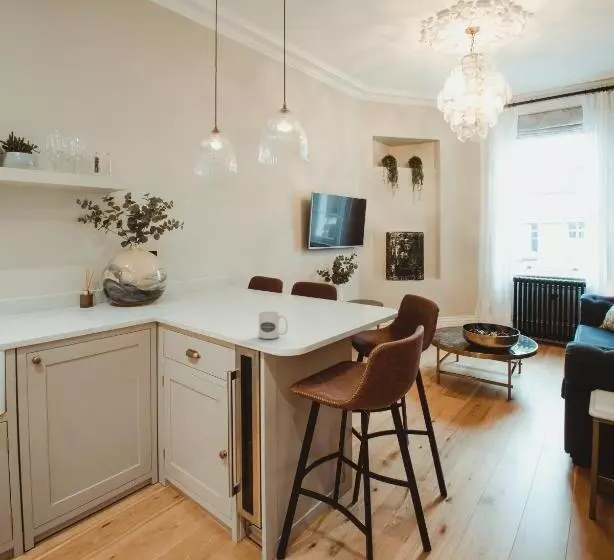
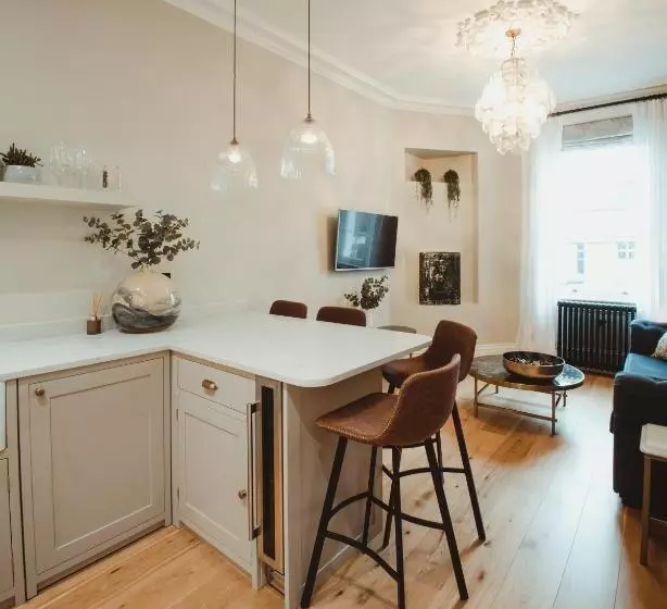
- mug [258,310,289,340]
